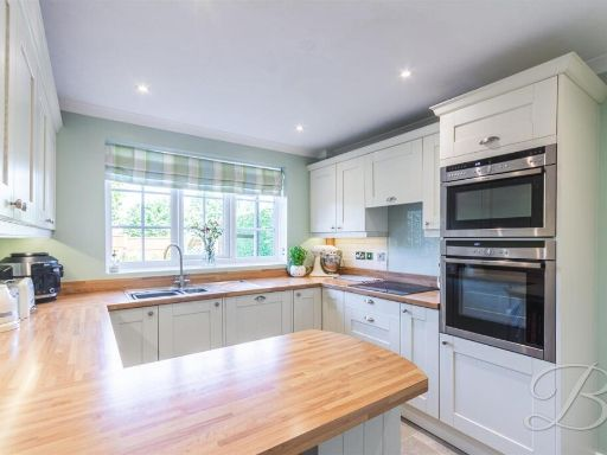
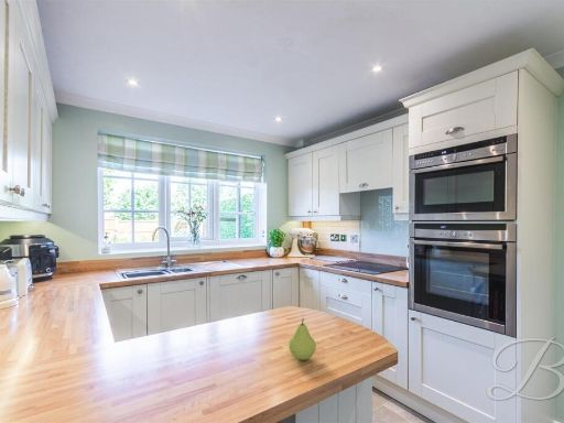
+ fruit [288,317,317,361]
